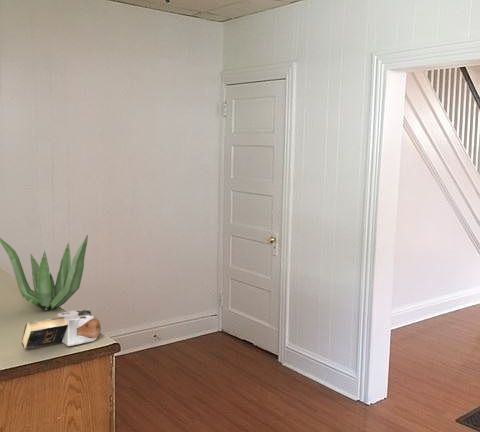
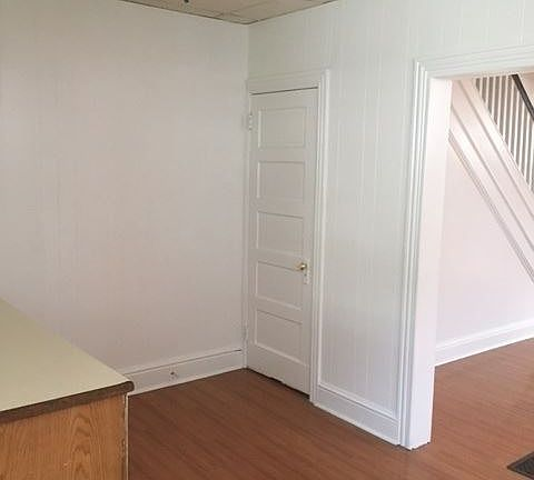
- plant [0,234,89,312]
- book [21,307,102,350]
